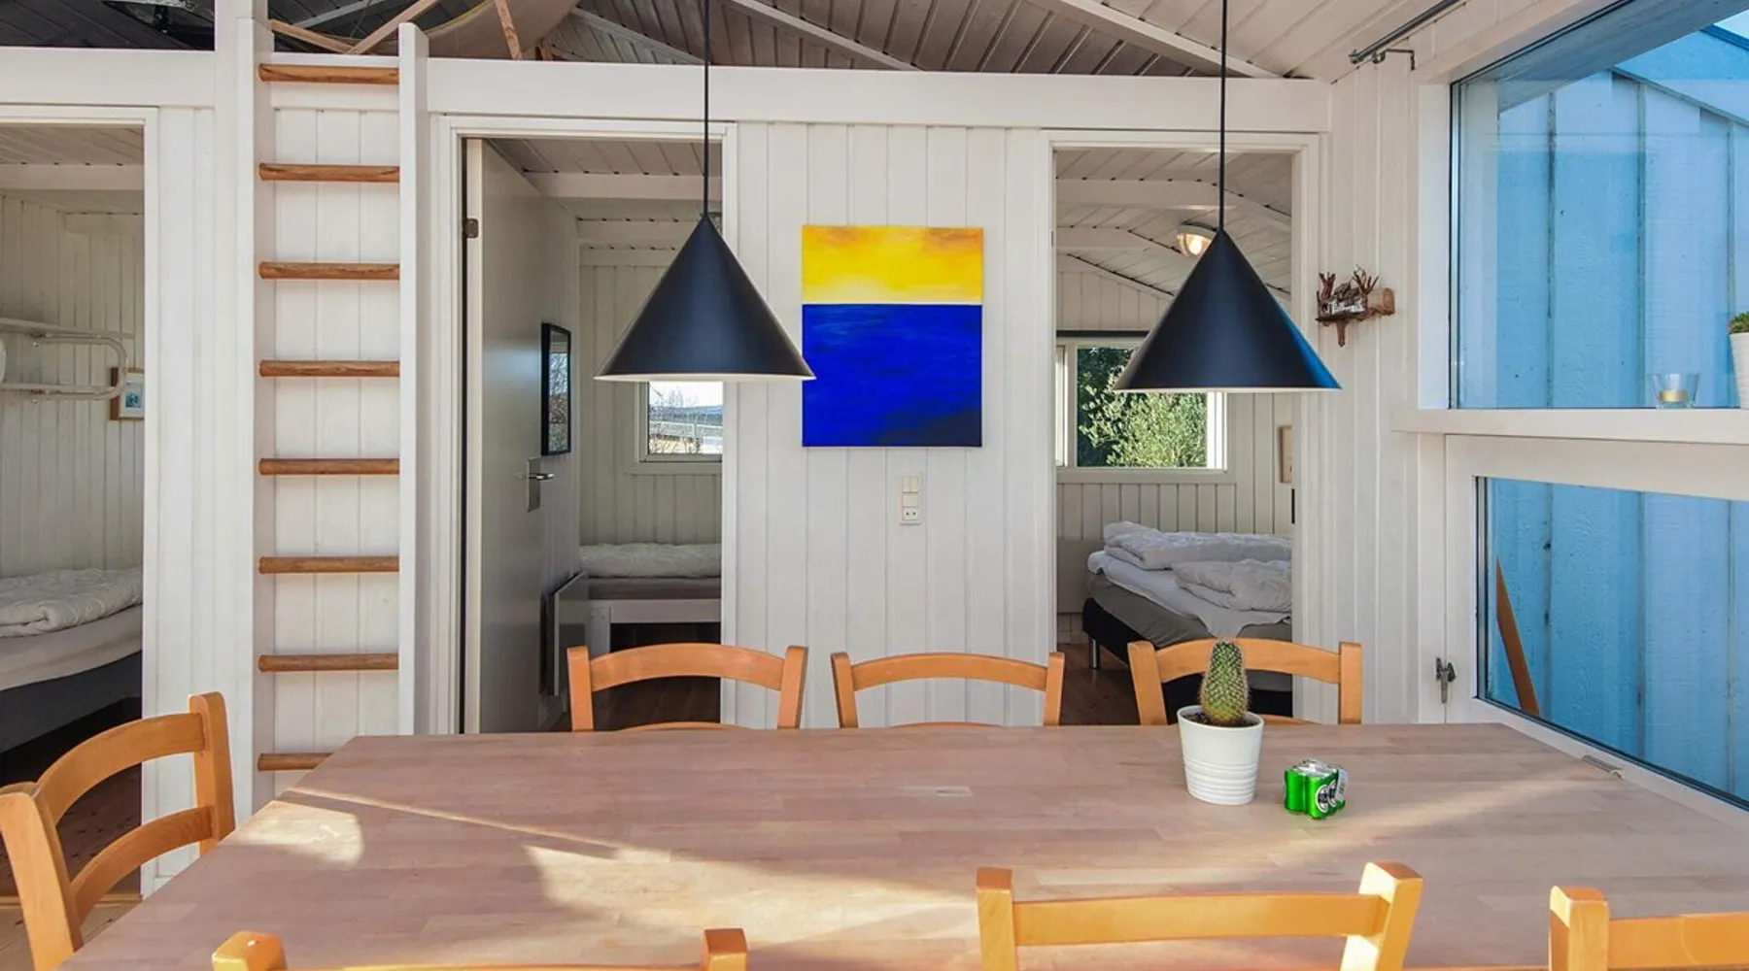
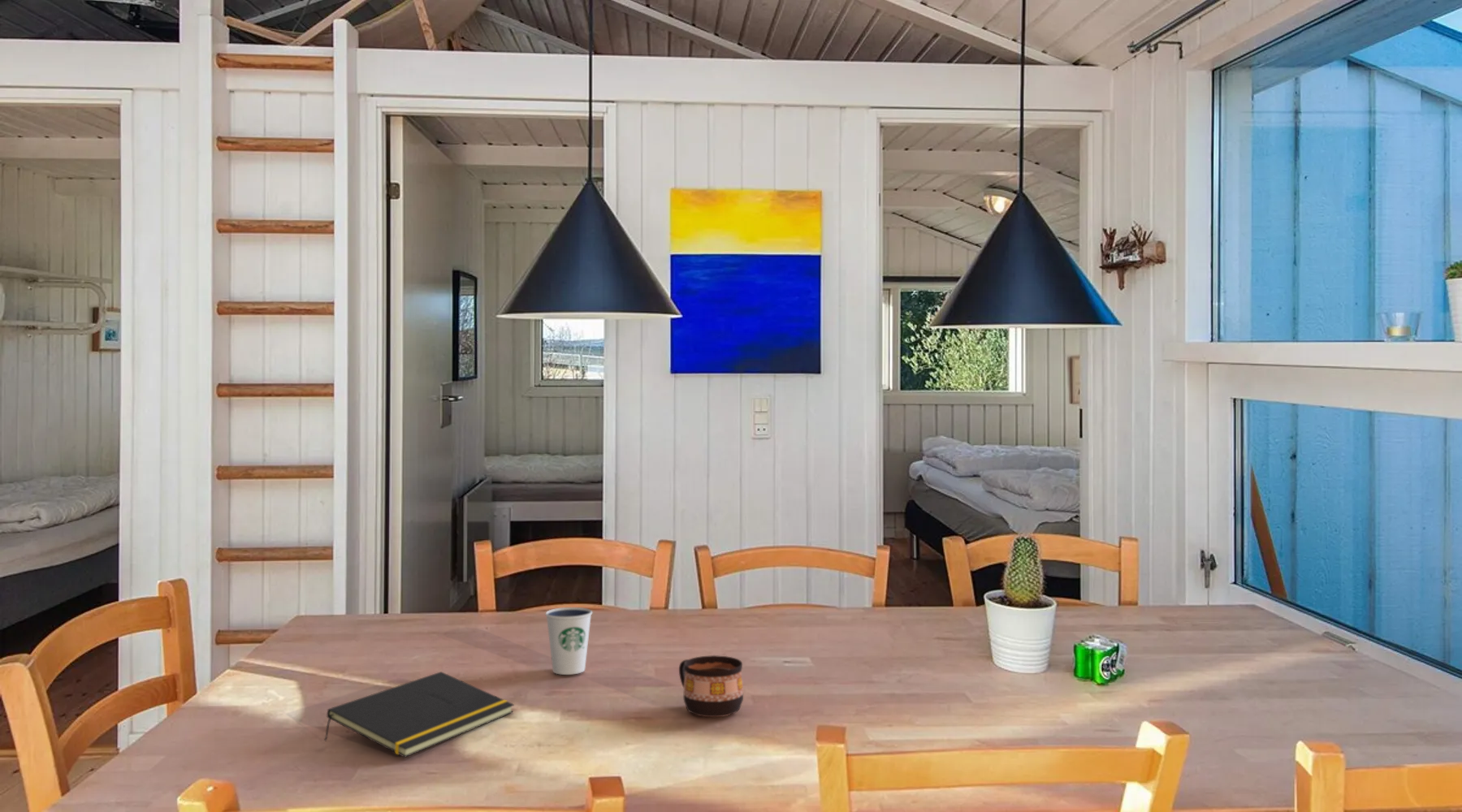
+ dixie cup [544,607,593,676]
+ notepad [323,671,515,758]
+ cup [678,654,744,718]
